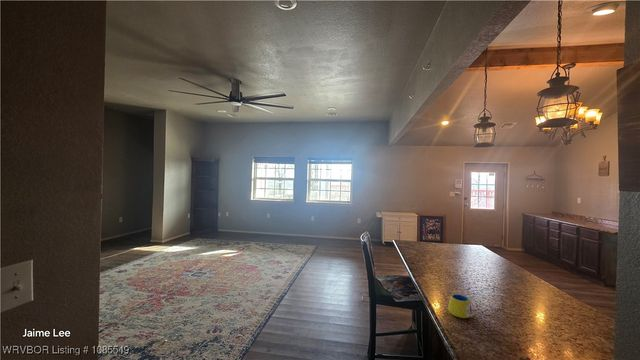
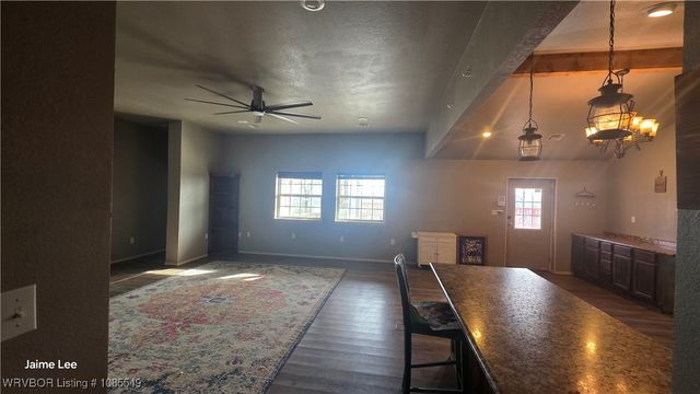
- mug [447,293,475,319]
